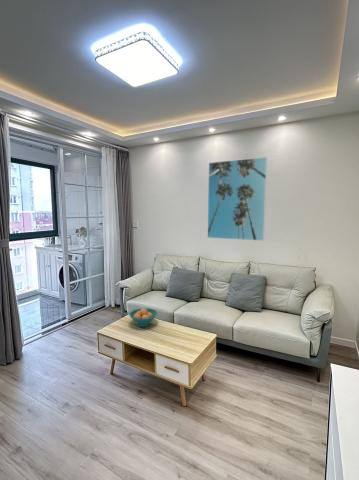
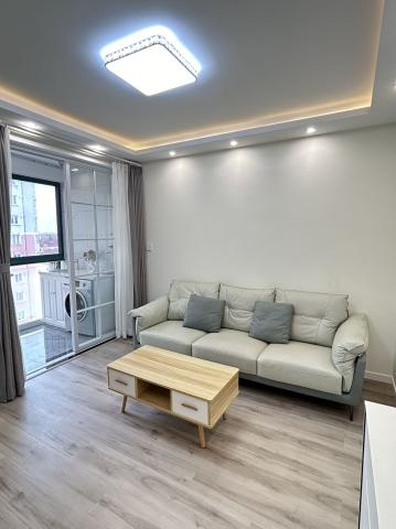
- fruit bowl [128,307,158,328]
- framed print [206,156,268,242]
